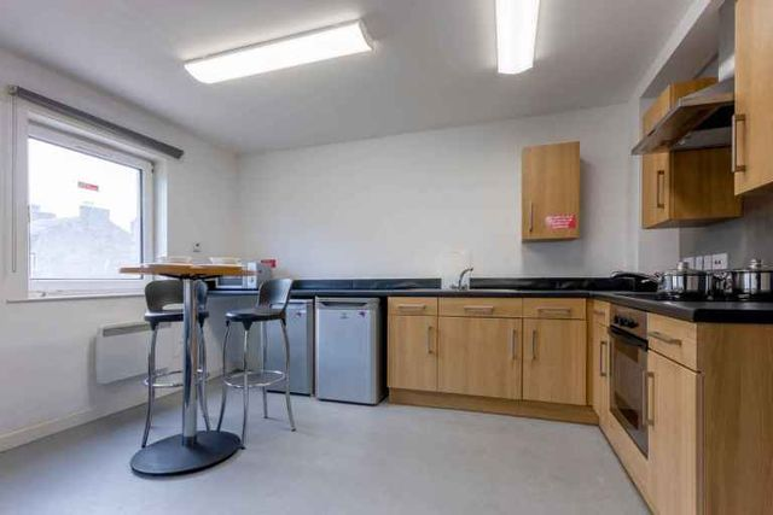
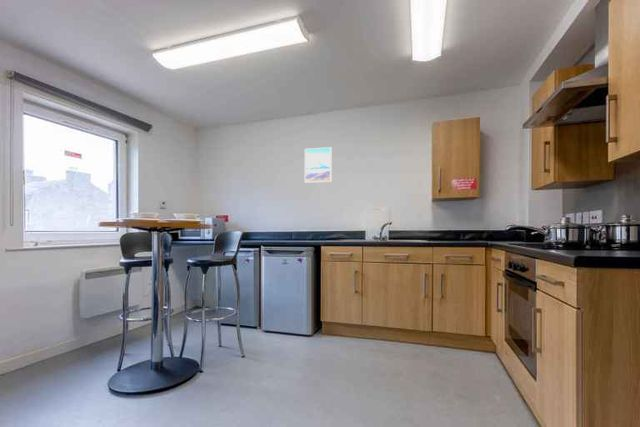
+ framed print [304,146,333,183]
